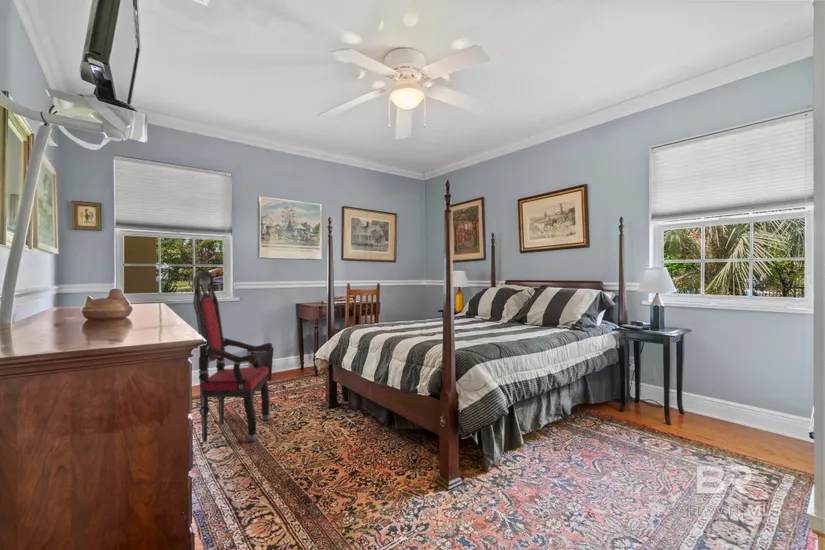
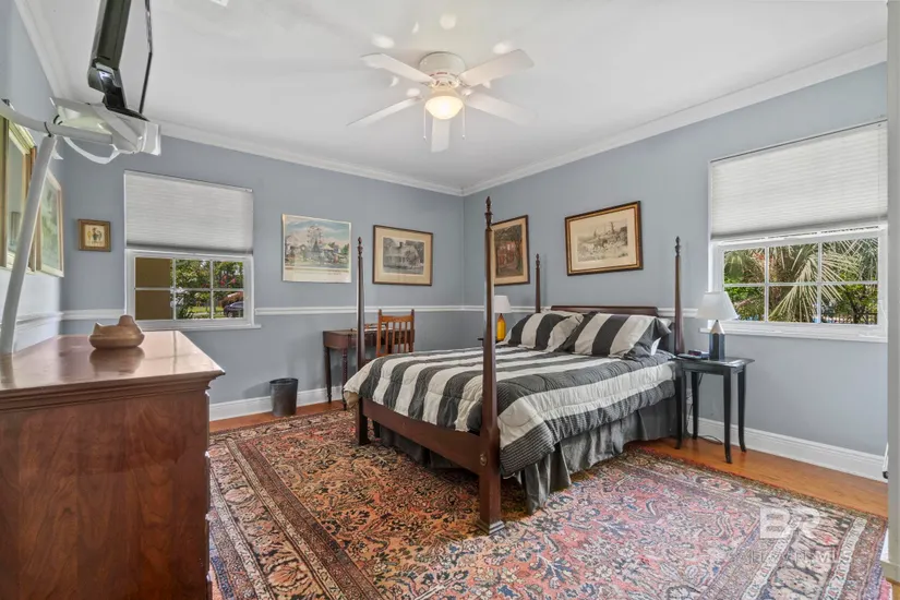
- armchair [192,270,273,443]
